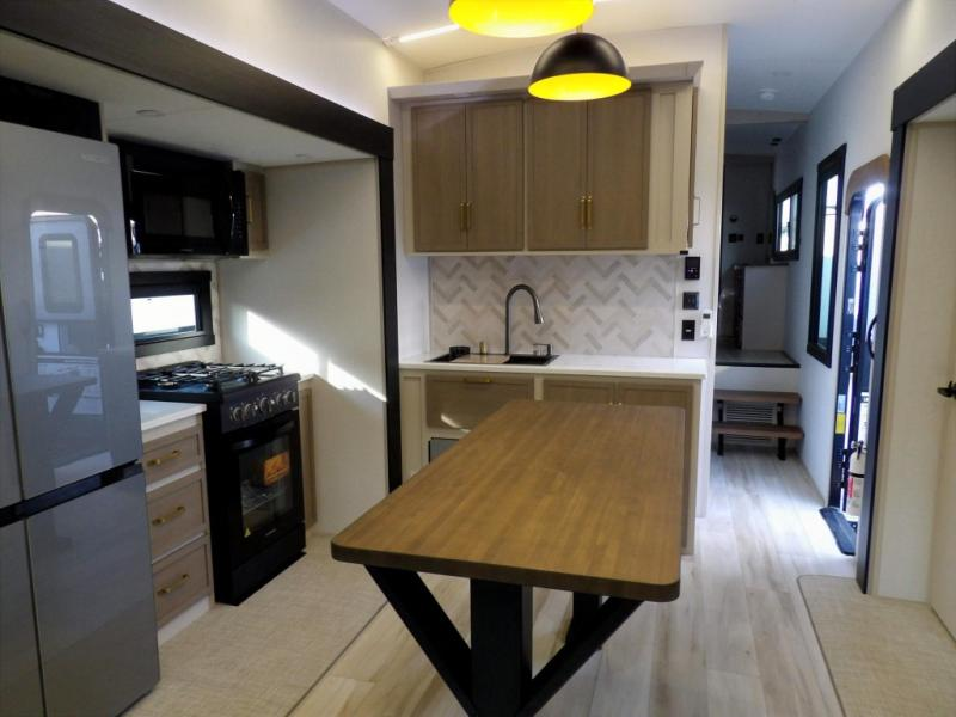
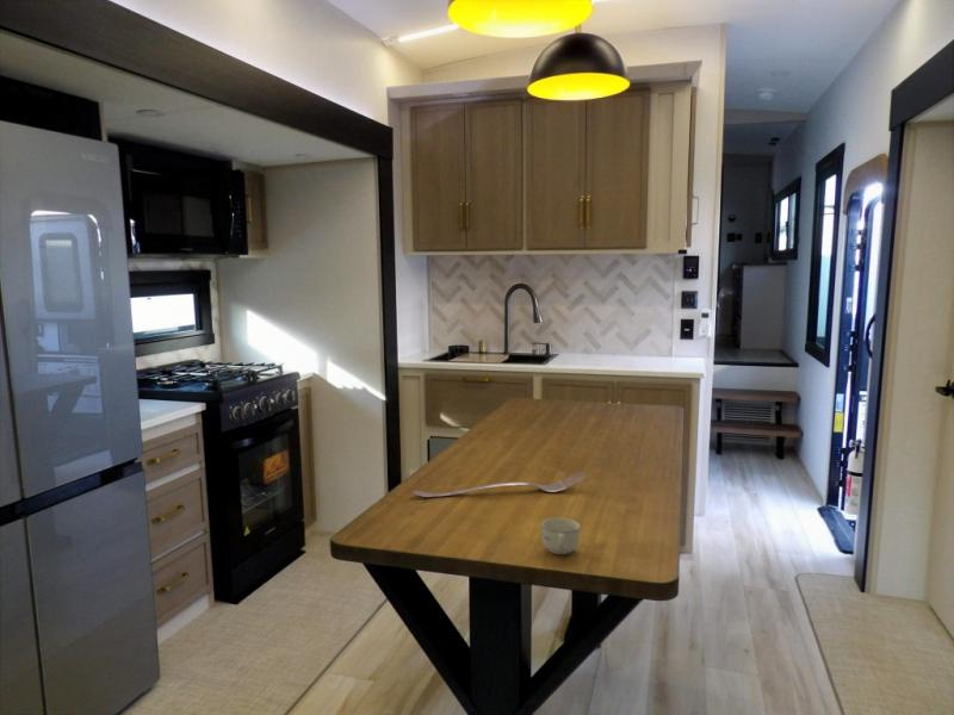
+ cup [540,516,582,555]
+ cutting board [411,471,588,498]
